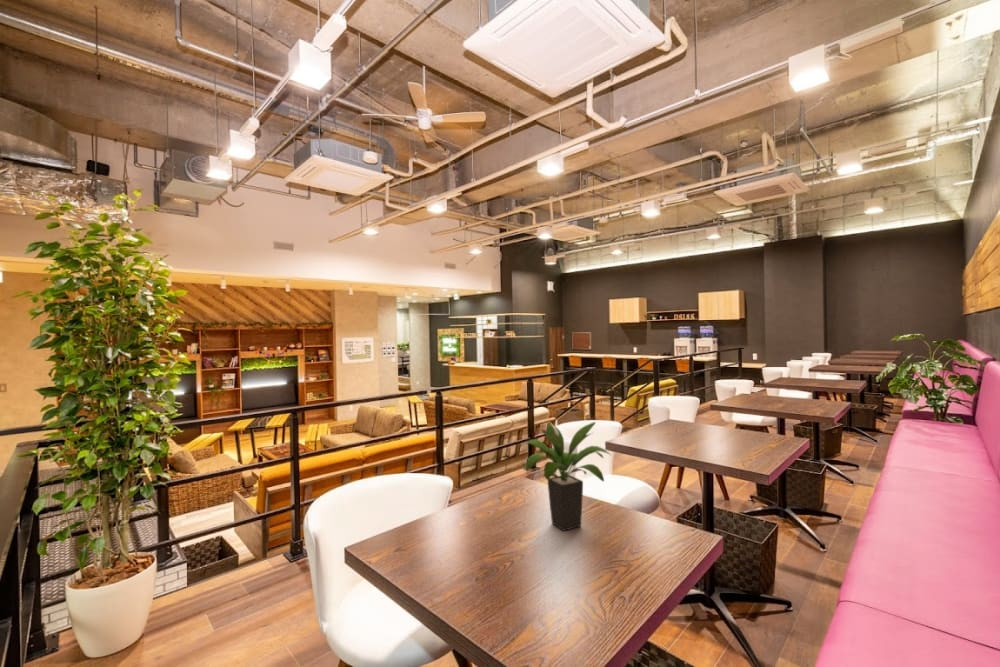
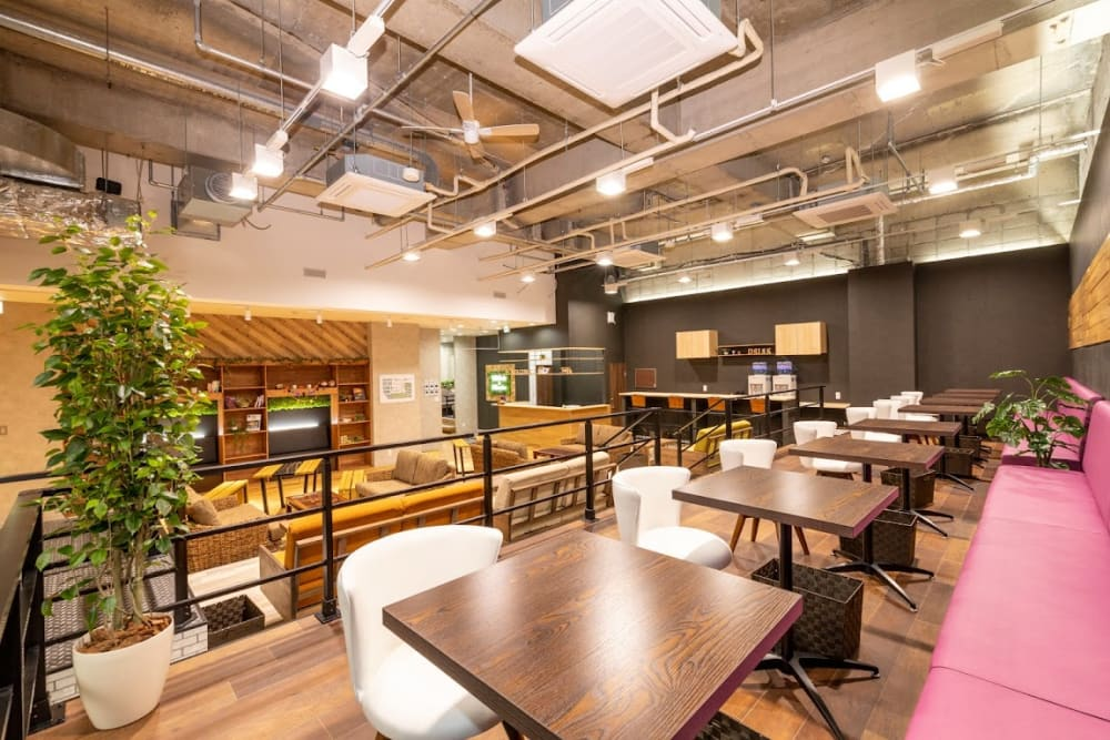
- potted plant [517,421,613,532]
